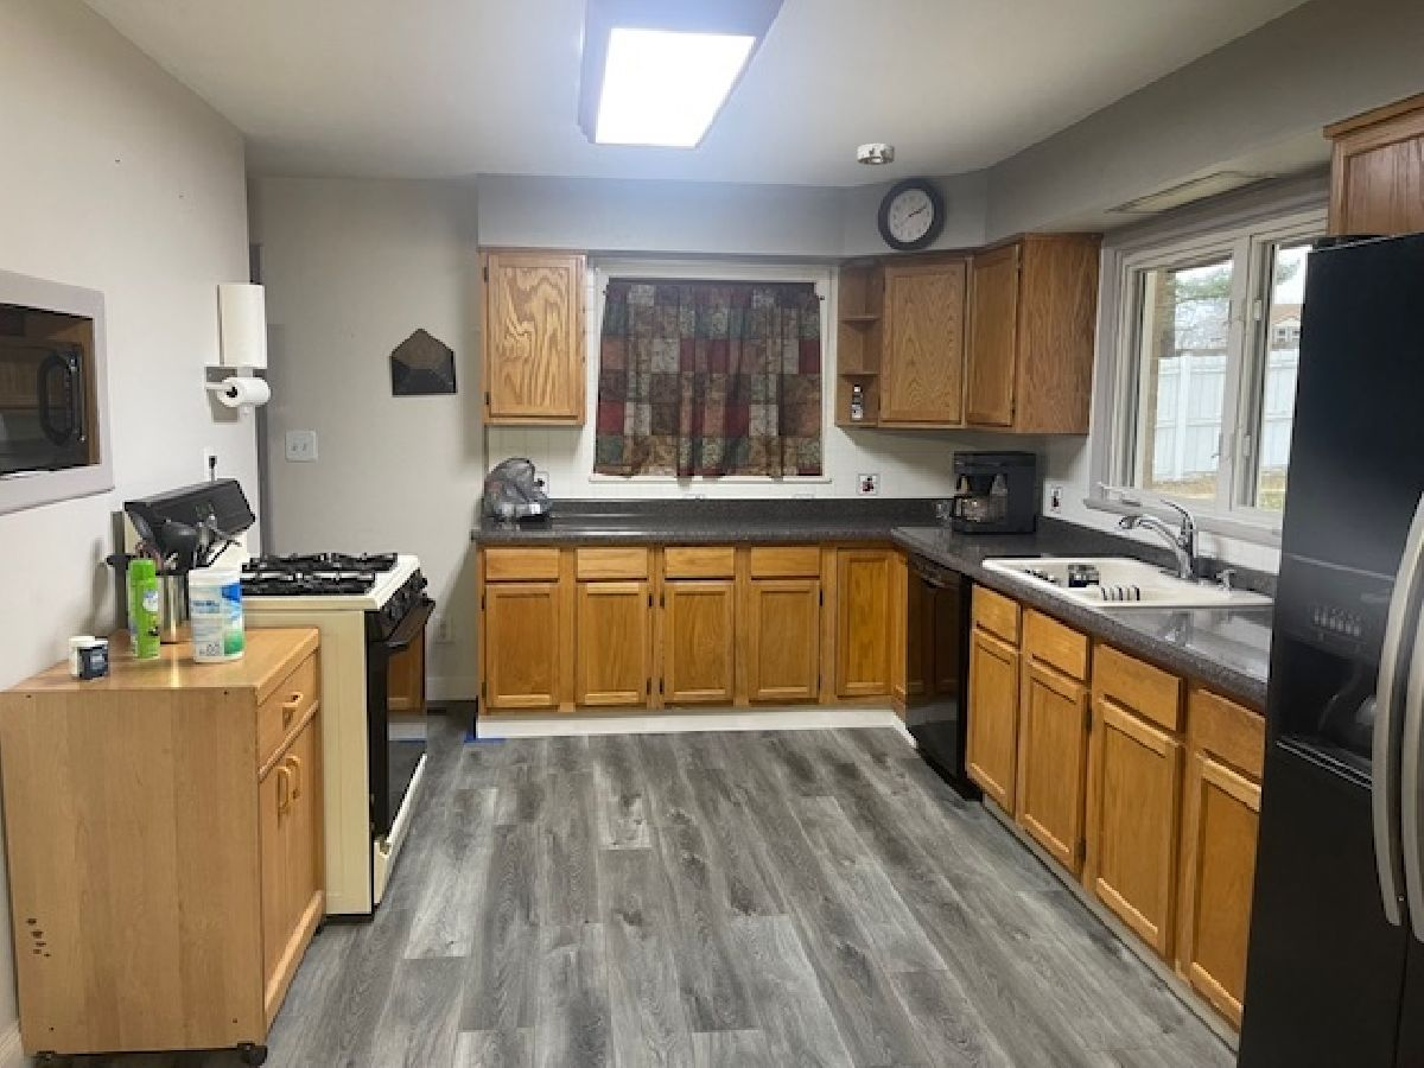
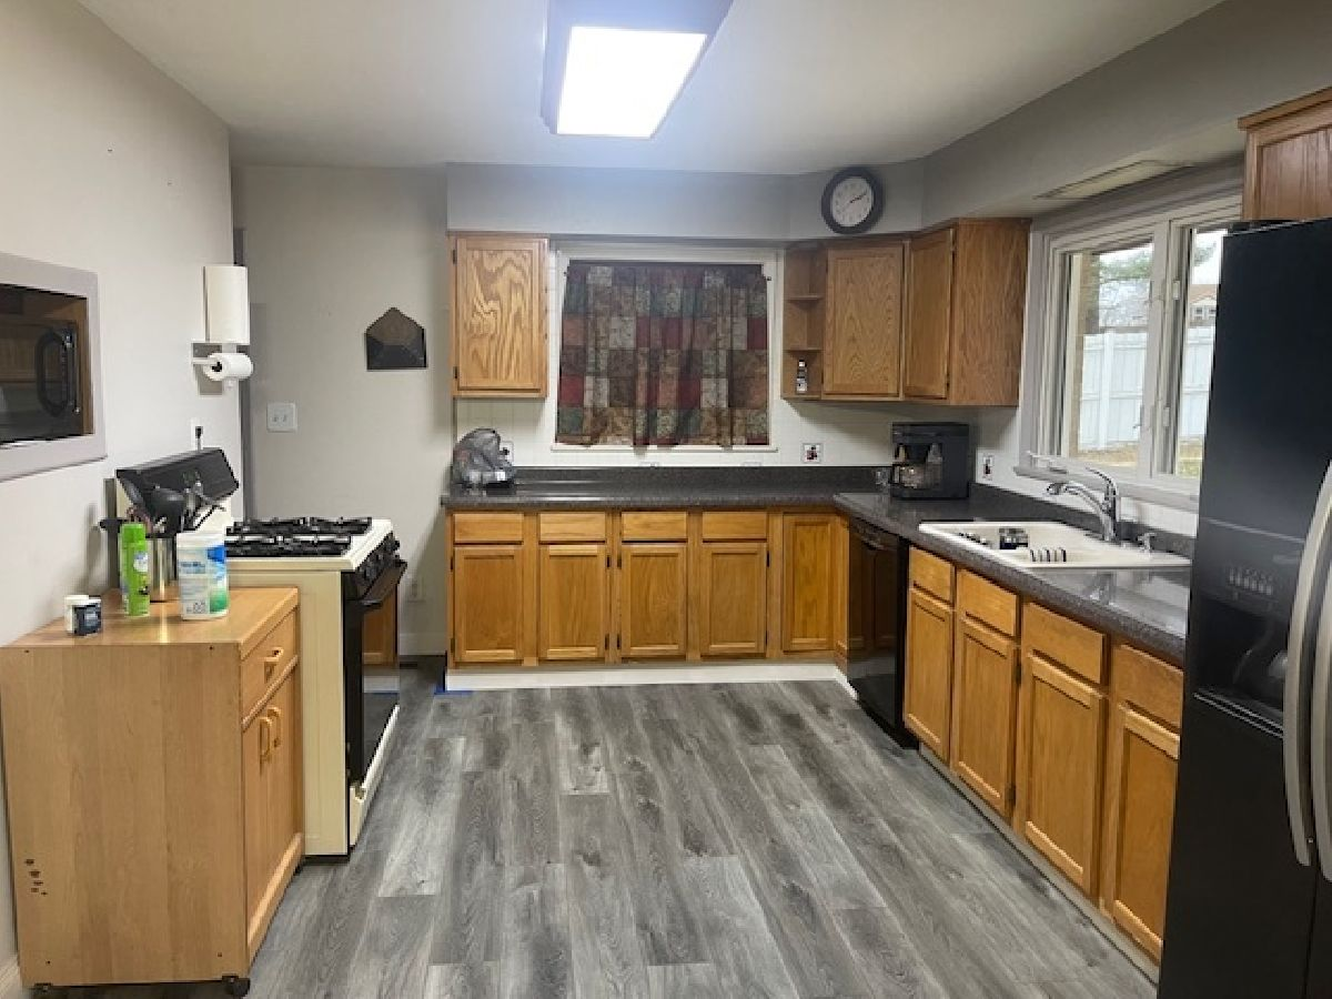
- smoke detector [857,142,896,166]
